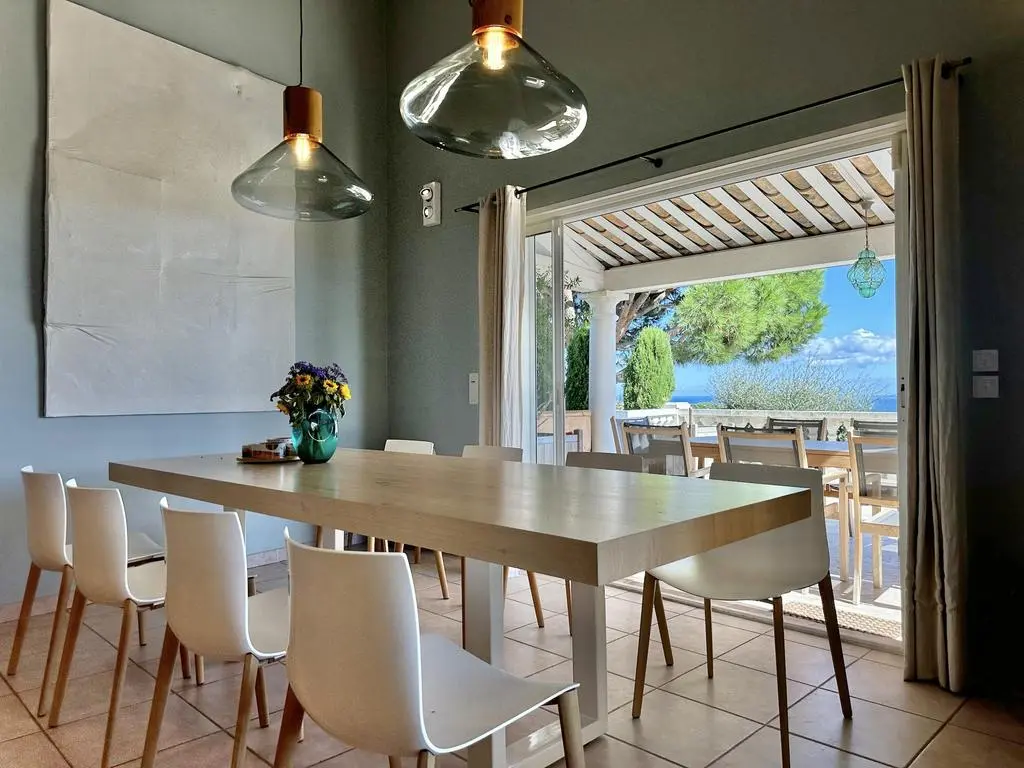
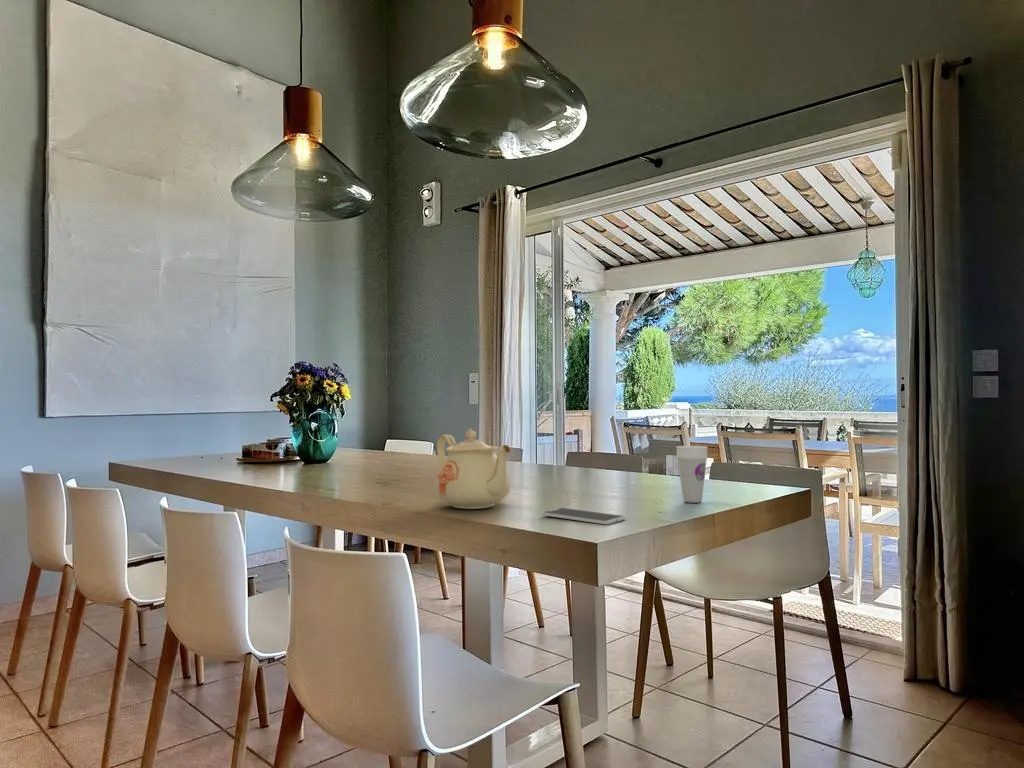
+ smartphone [542,507,626,525]
+ teapot [433,427,512,510]
+ cup [675,445,709,504]
